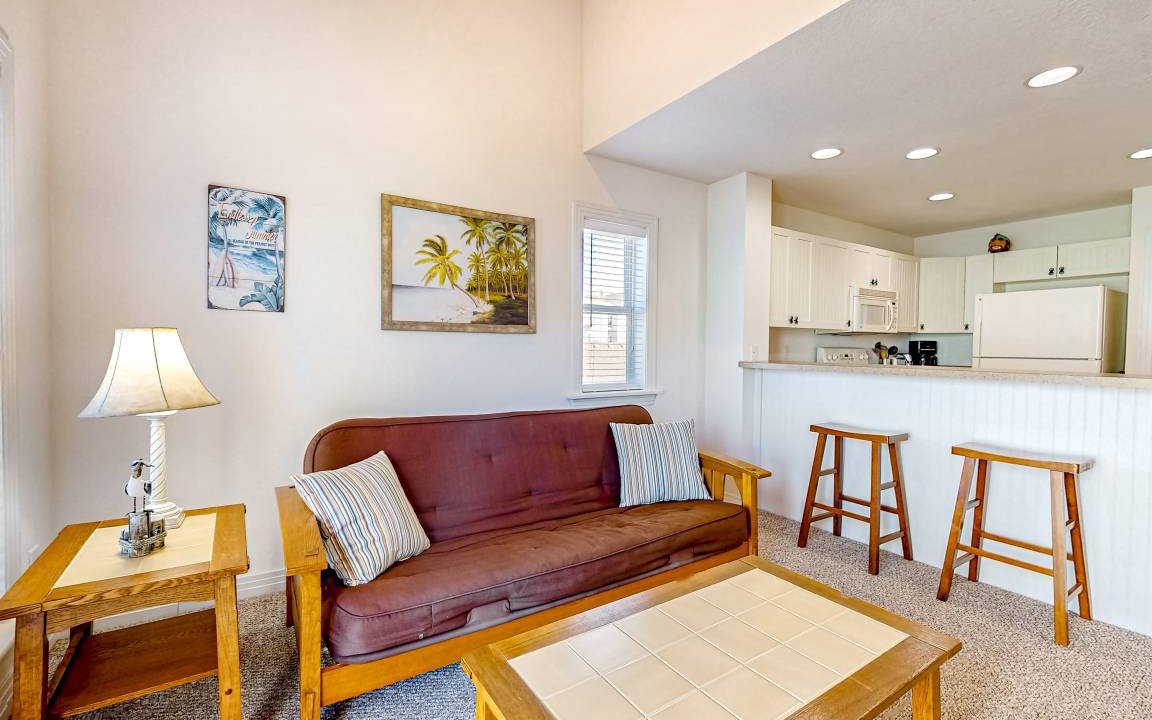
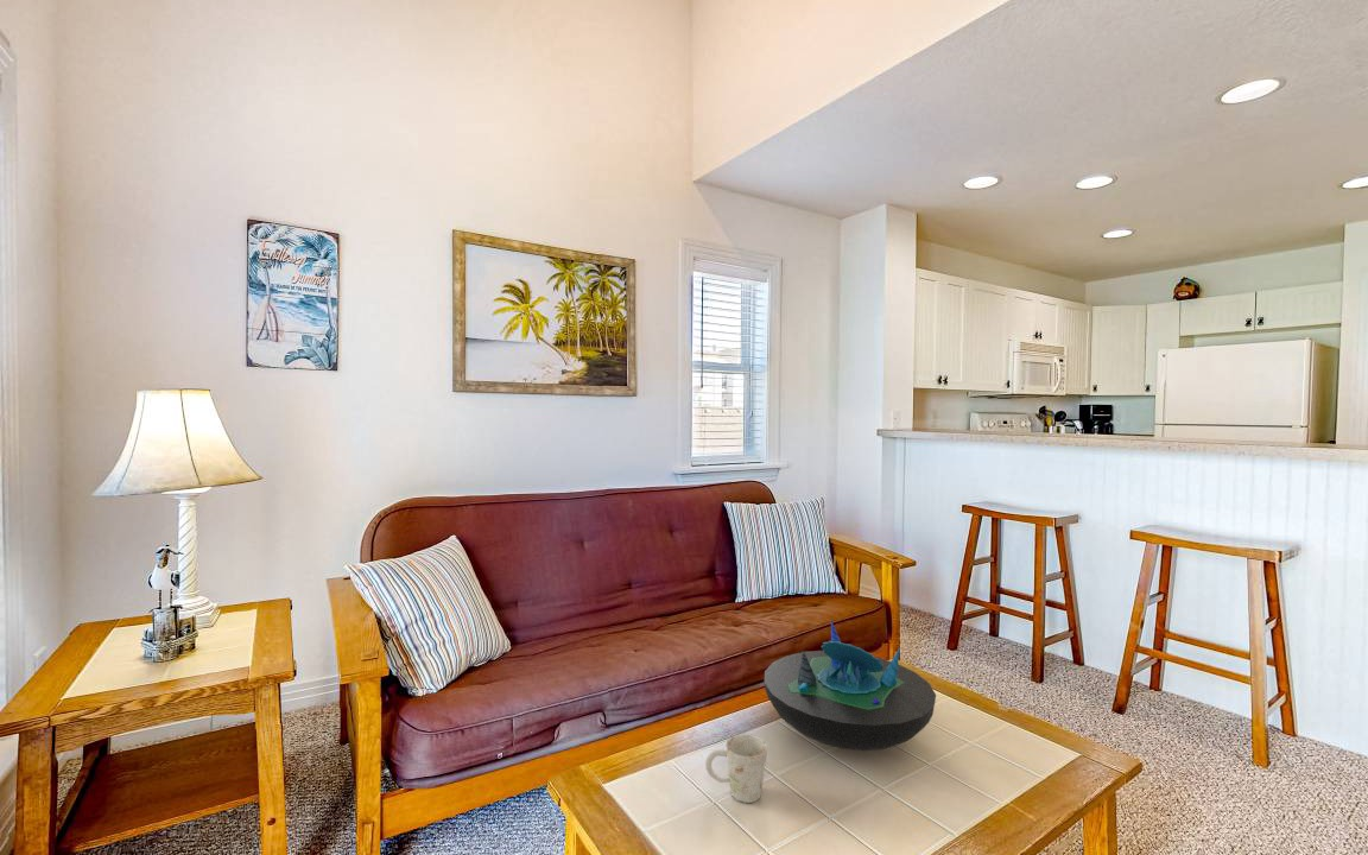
+ decorative bowl [764,620,937,752]
+ mug [704,734,768,804]
